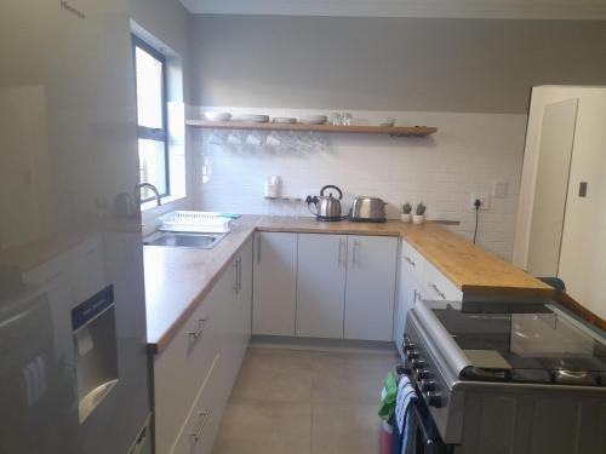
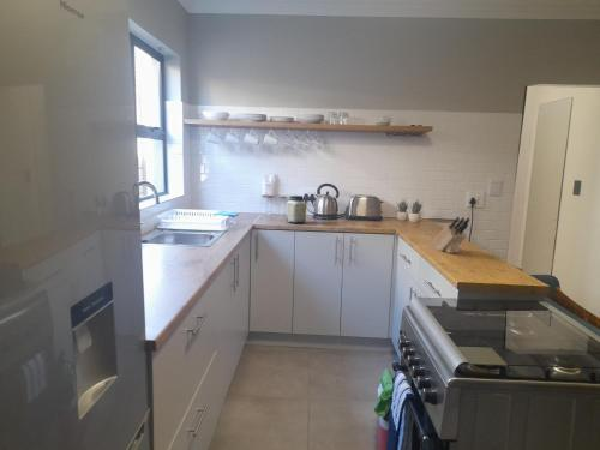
+ knife block [427,216,470,254]
+ jar [284,194,307,224]
